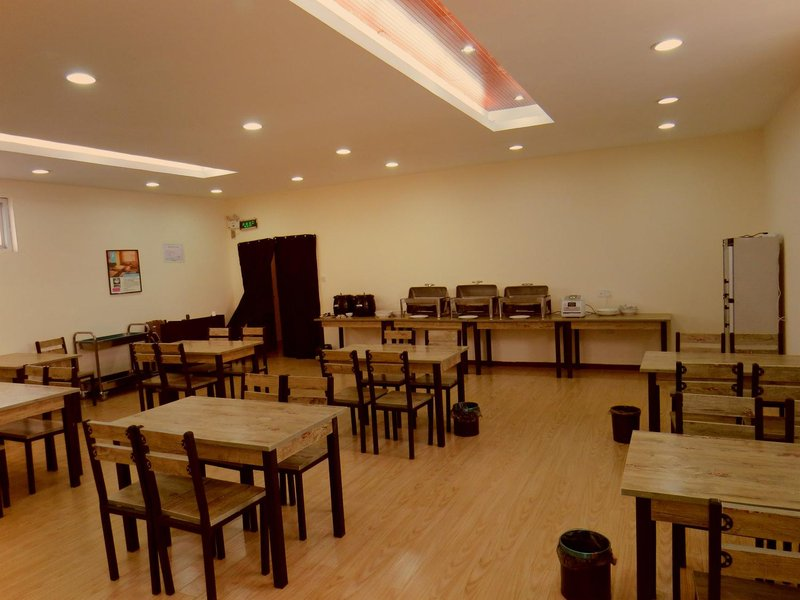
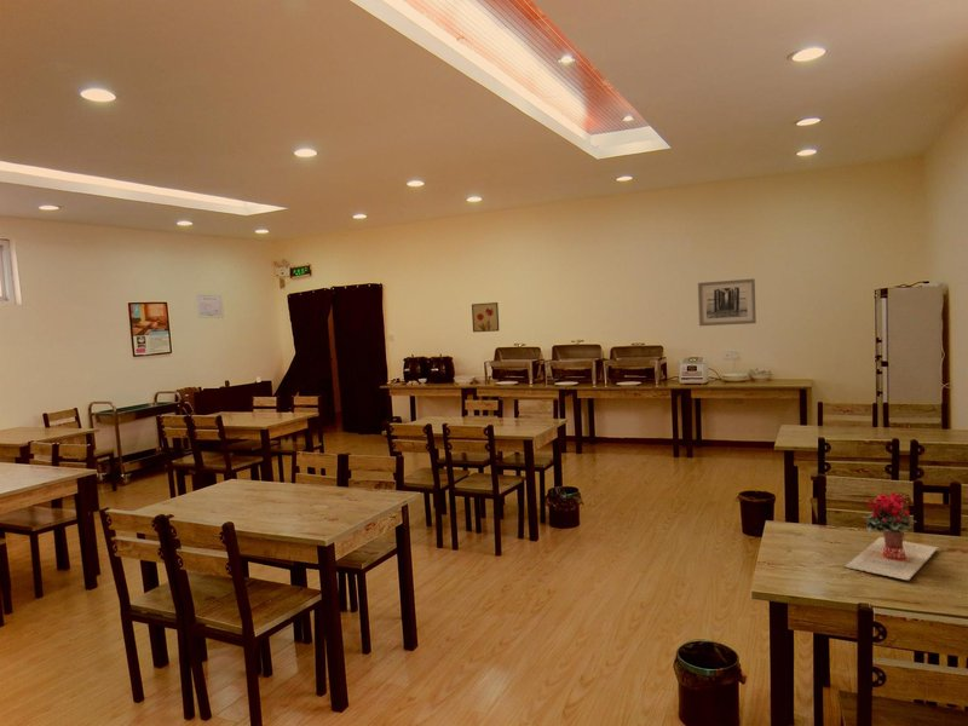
+ potted flower [843,491,940,581]
+ wall art [697,277,757,327]
+ wall art [471,301,500,333]
